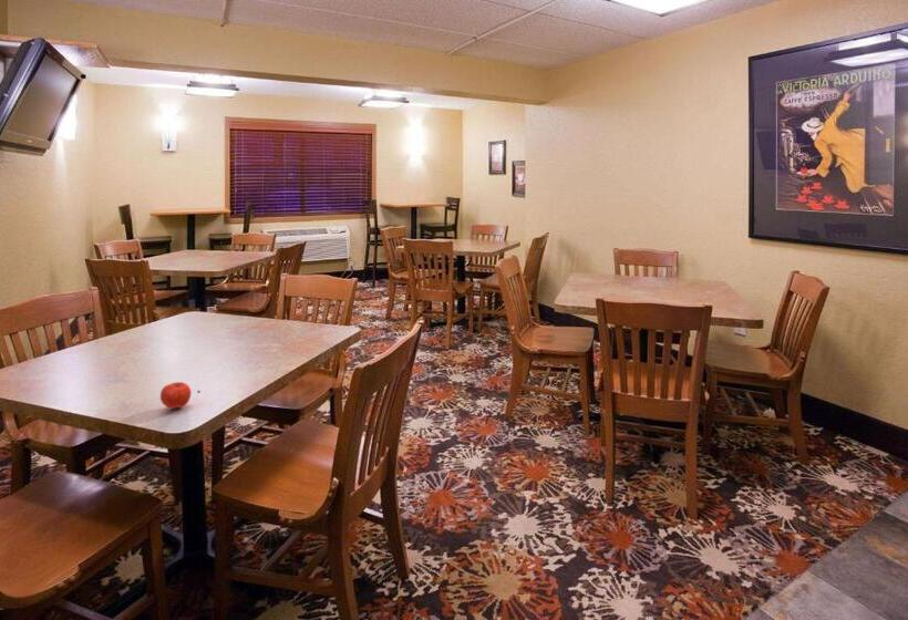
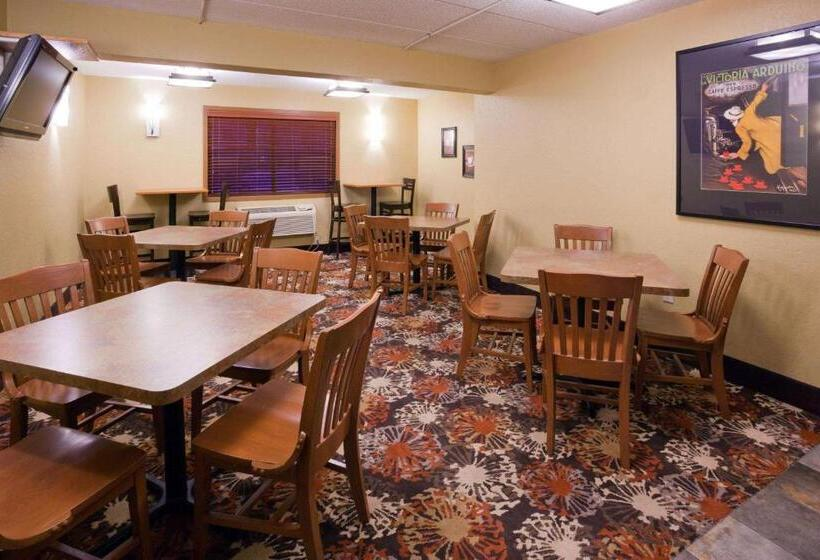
- apple [159,381,202,409]
